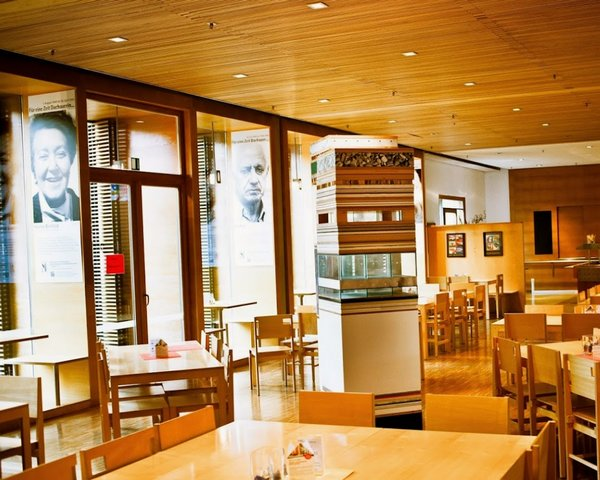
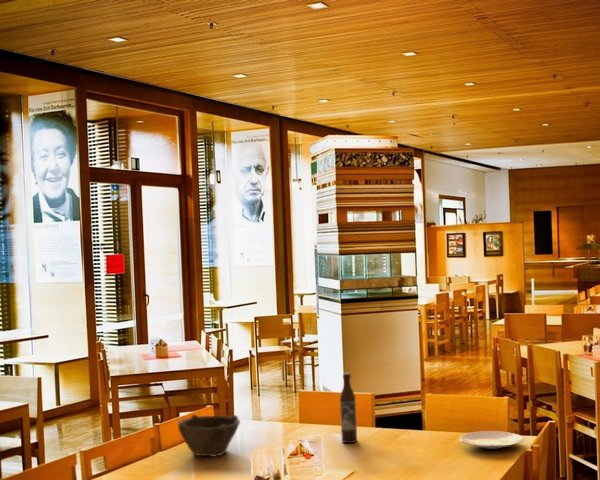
+ plate [458,430,525,450]
+ wine bottle [339,372,358,444]
+ bowl [177,414,241,458]
